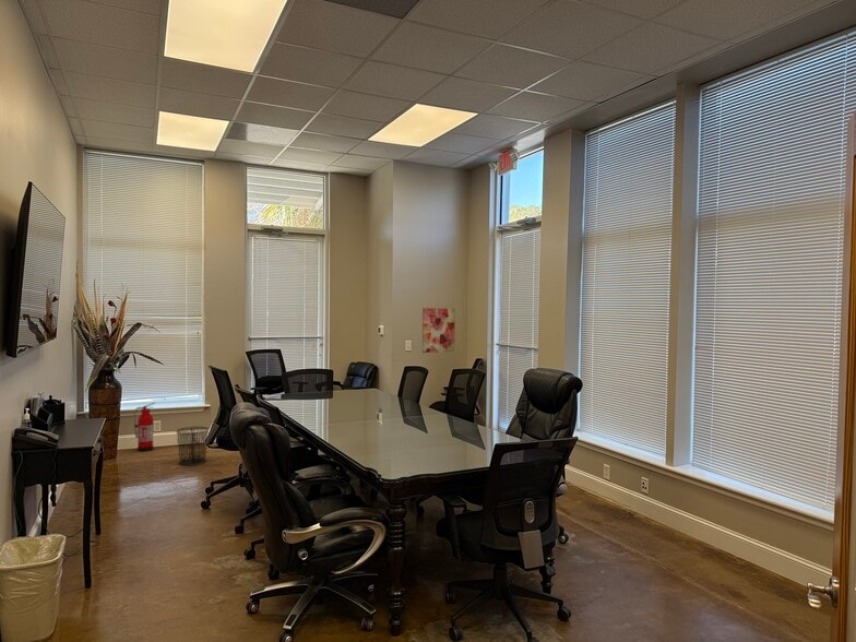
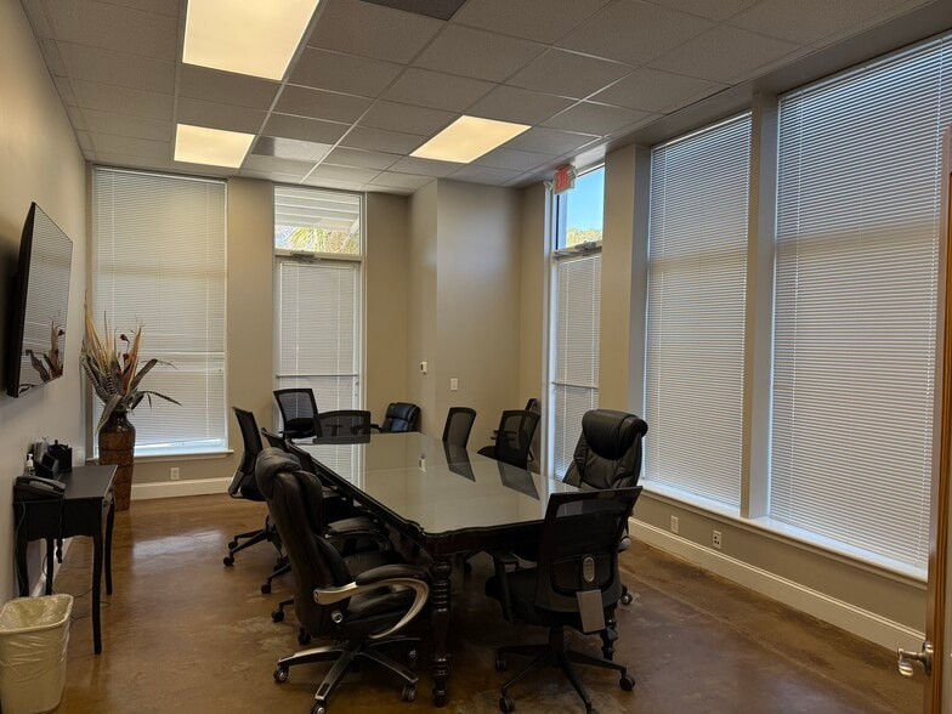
- waste bin [175,426,211,467]
- fire extinguisher [133,402,156,452]
- wall art [421,307,456,354]
